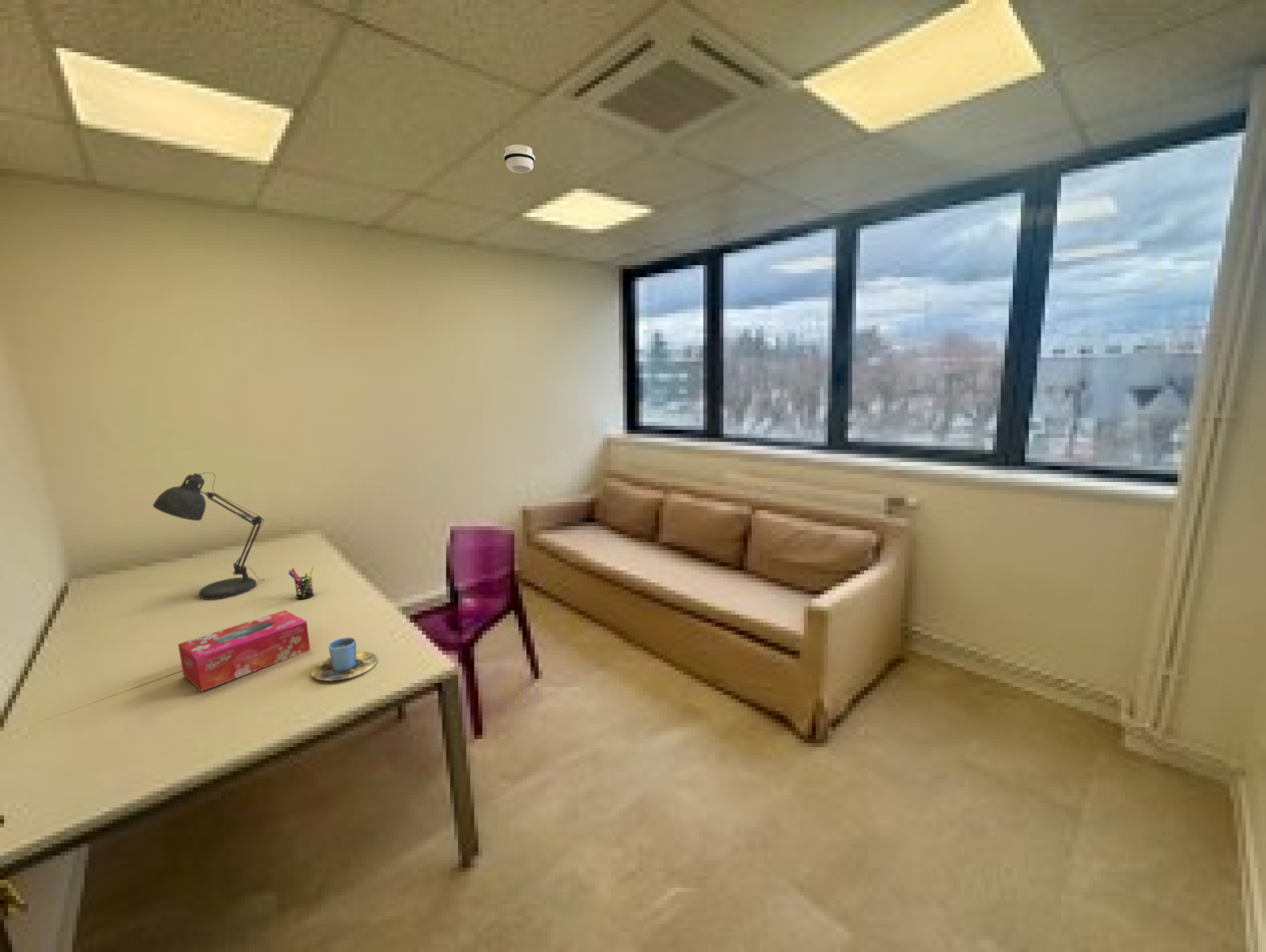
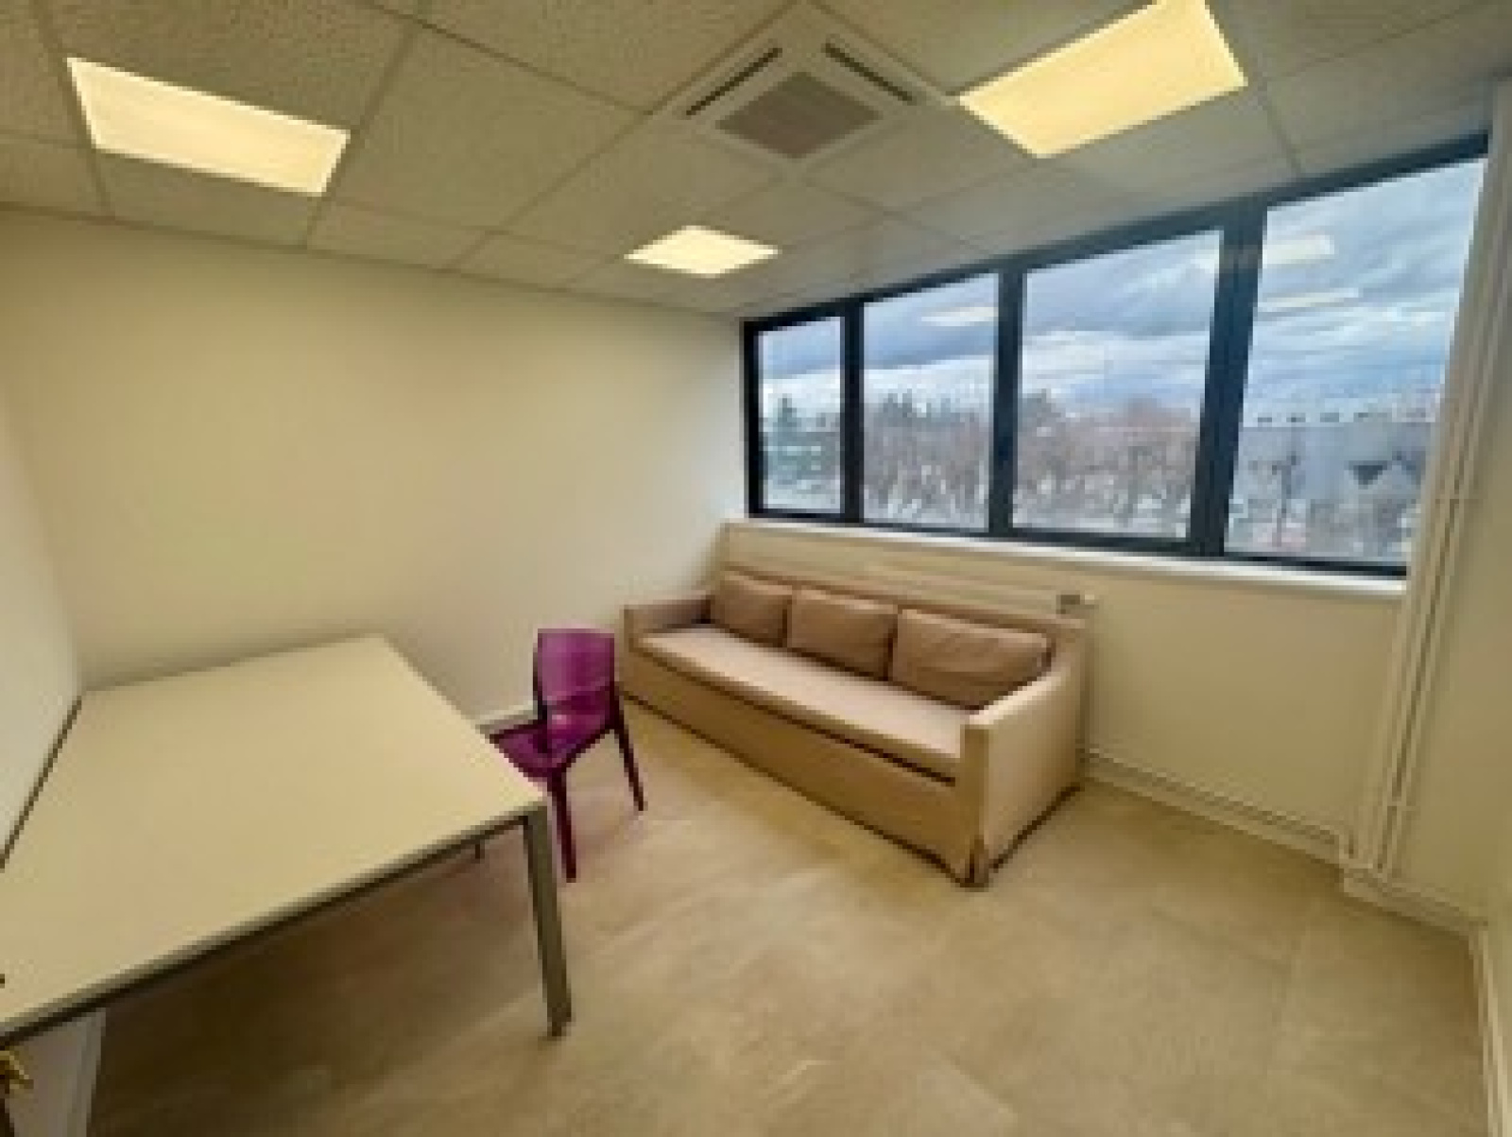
- pen holder [287,566,315,600]
- smoke detector [503,144,536,174]
- cup [310,636,379,681]
- desk lamp [152,472,265,601]
- tissue box [177,609,311,692]
